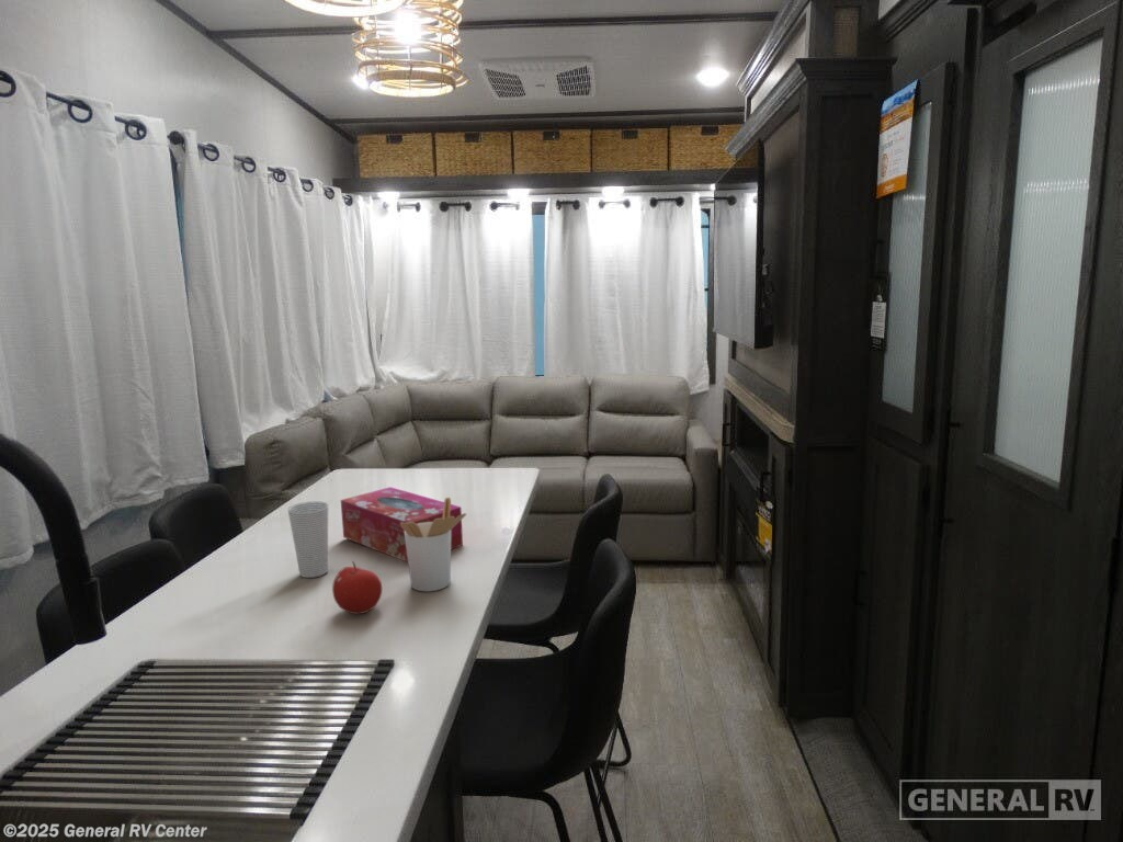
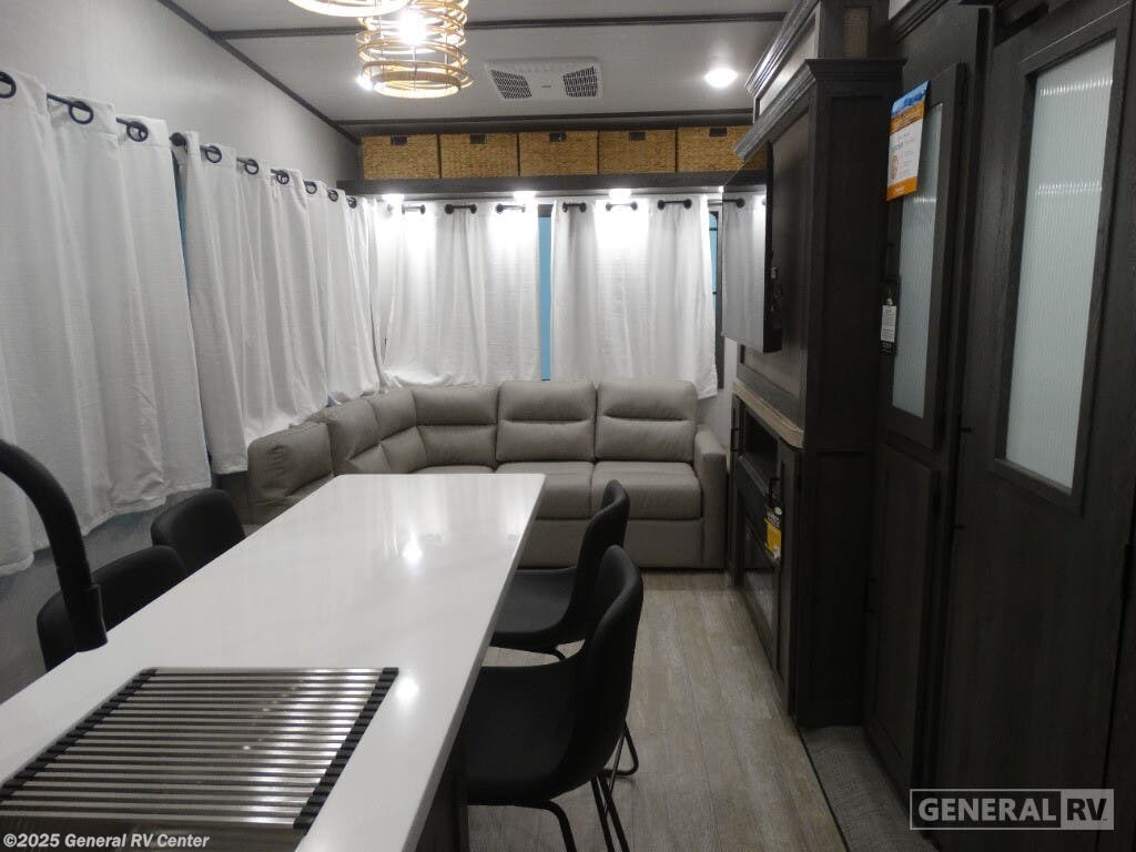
- tissue box [340,486,464,562]
- utensil holder [400,497,467,592]
- fruit [331,560,383,615]
- cup [287,500,329,579]
